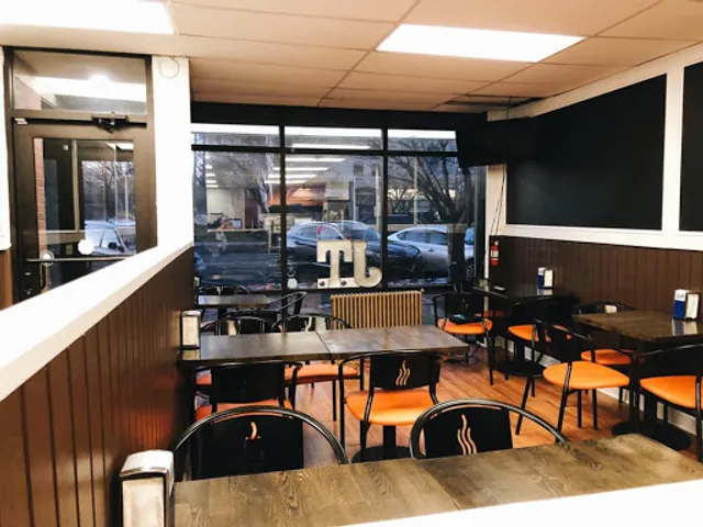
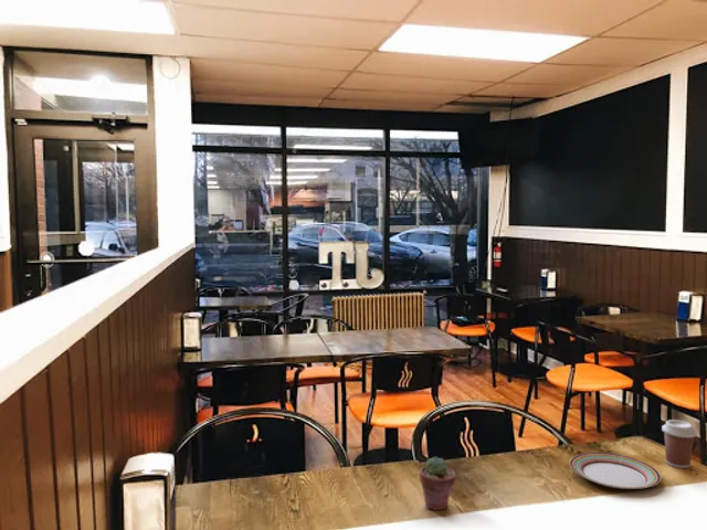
+ potted succulent [419,456,457,511]
+ plate [569,452,662,490]
+ coffee cup [661,418,698,469]
